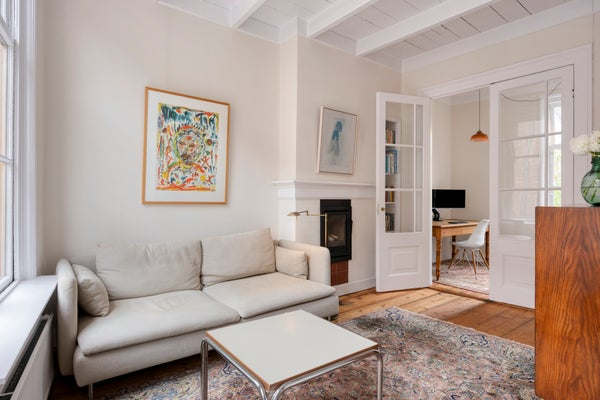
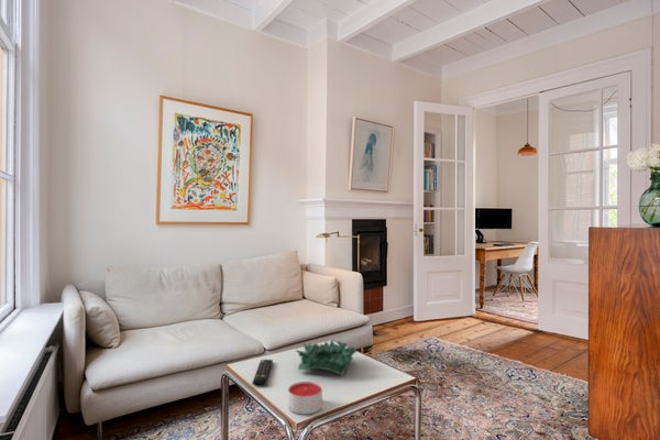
+ decorative bowl [295,339,358,377]
+ candle [287,381,323,415]
+ remote control [252,359,274,386]
